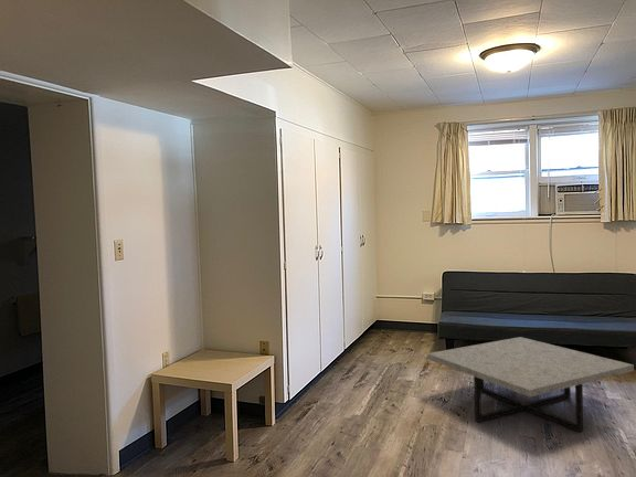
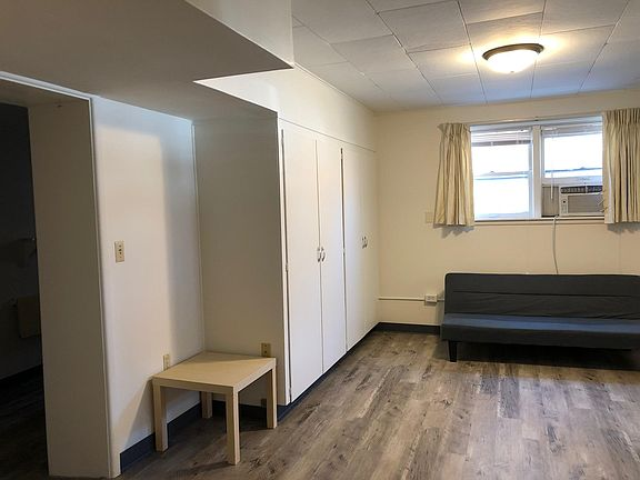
- coffee table [426,336,635,433]
